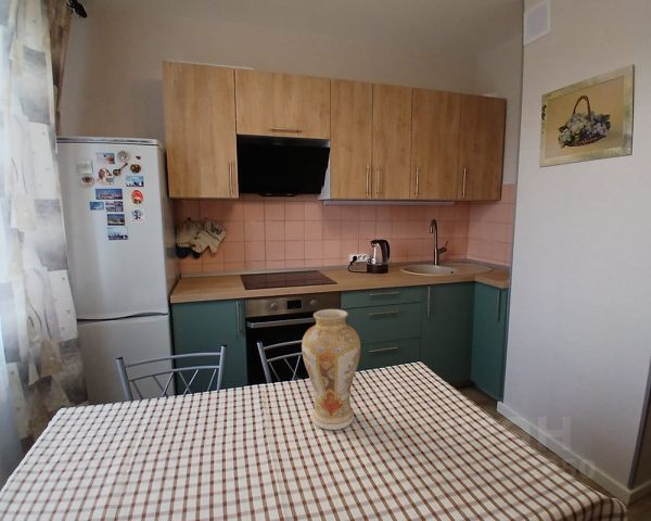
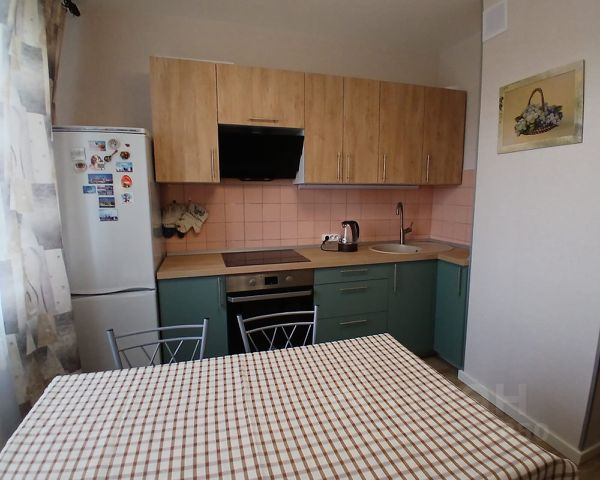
- vase [301,308,361,431]
